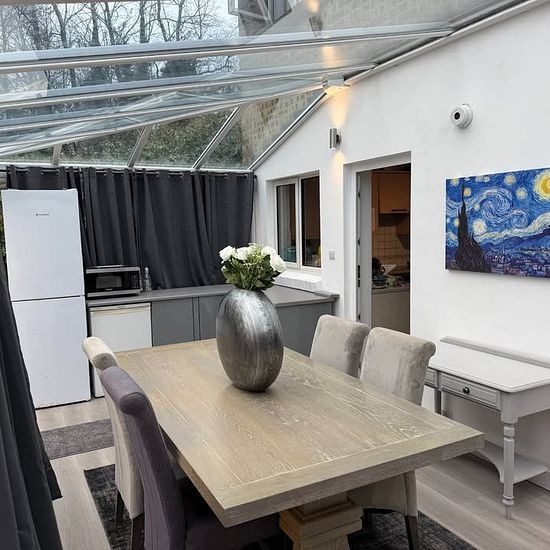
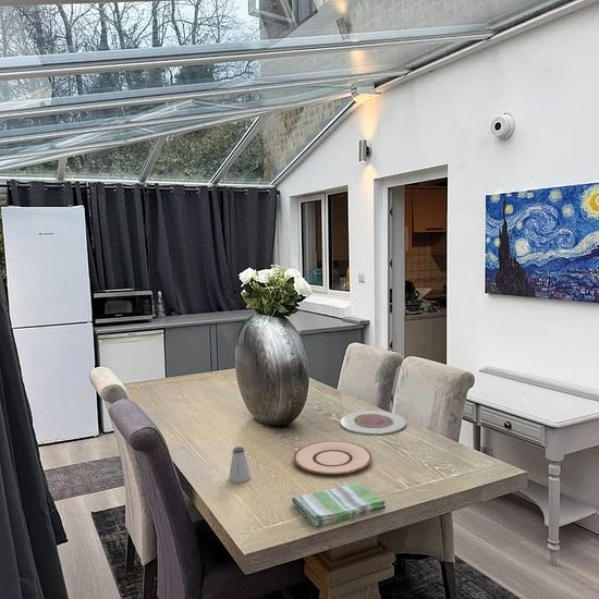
+ plate [340,409,407,436]
+ plate [293,440,372,476]
+ dish towel [291,481,387,529]
+ saltshaker [228,445,252,484]
